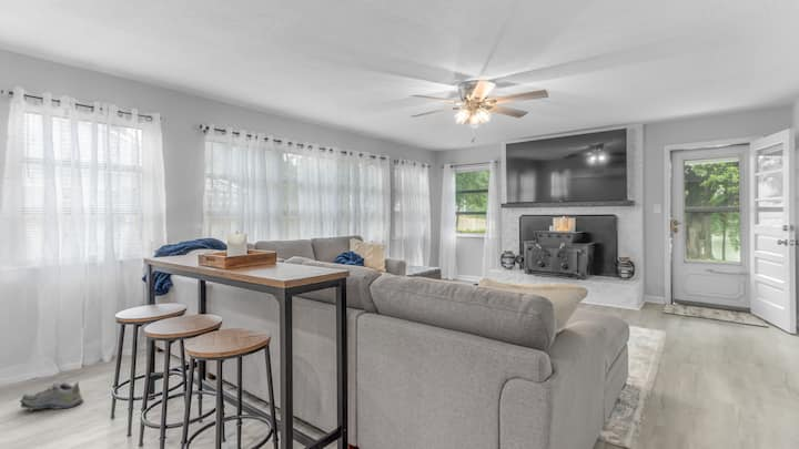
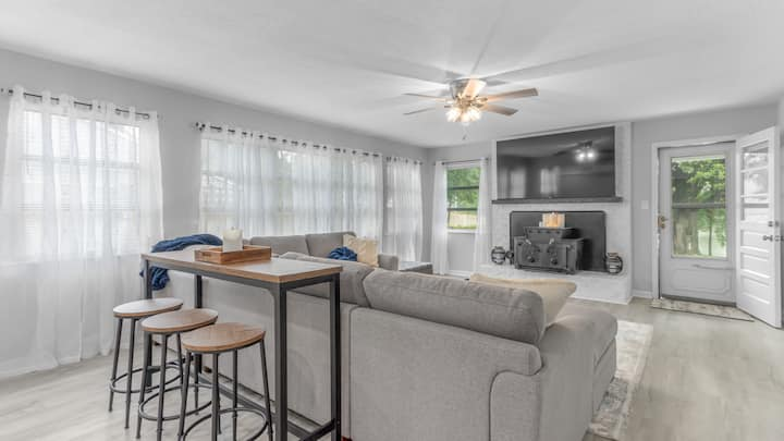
- shoe [19,380,85,411]
